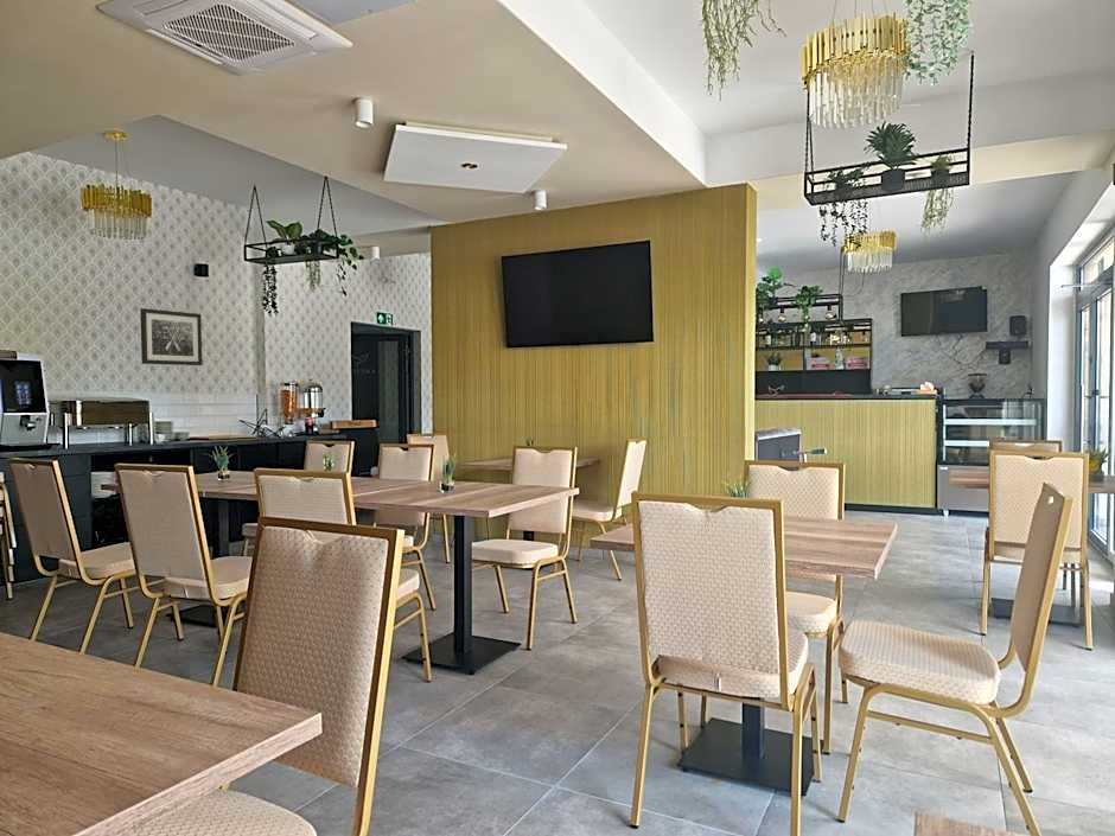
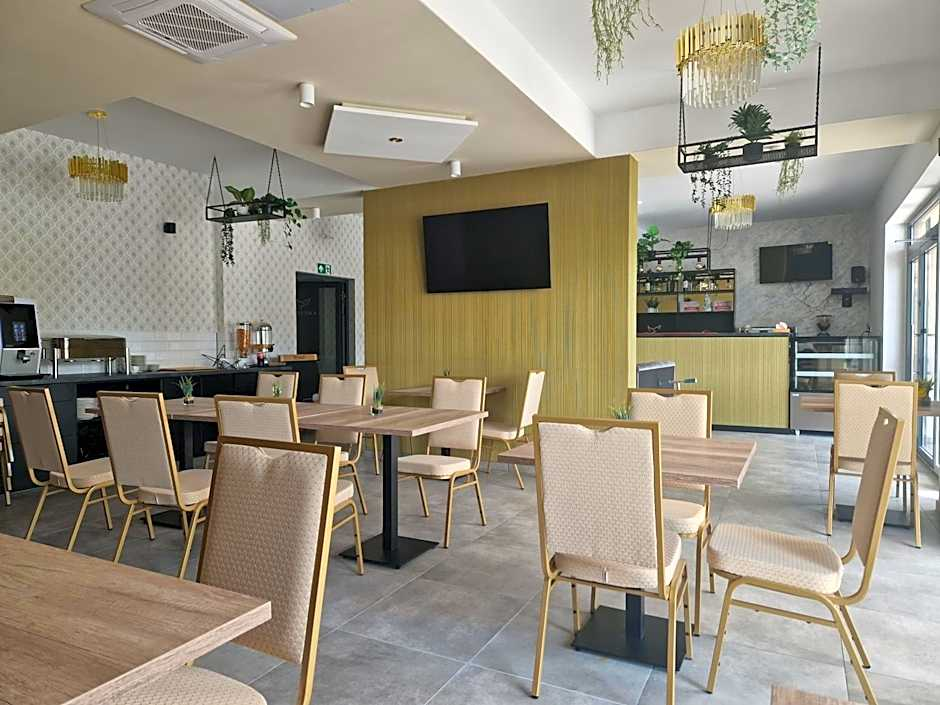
- wall art [139,307,203,366]
